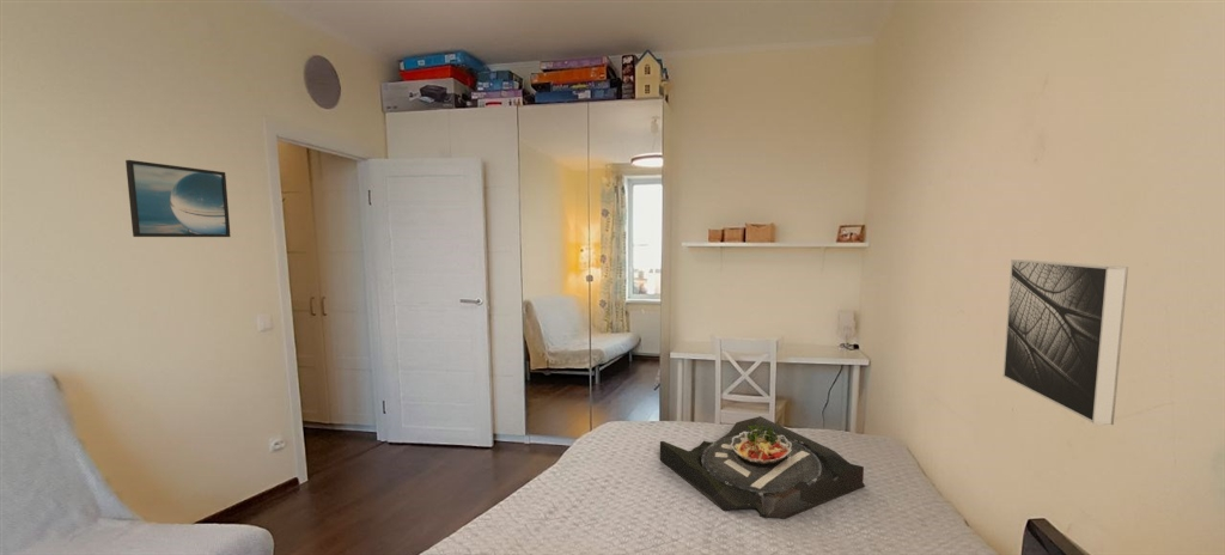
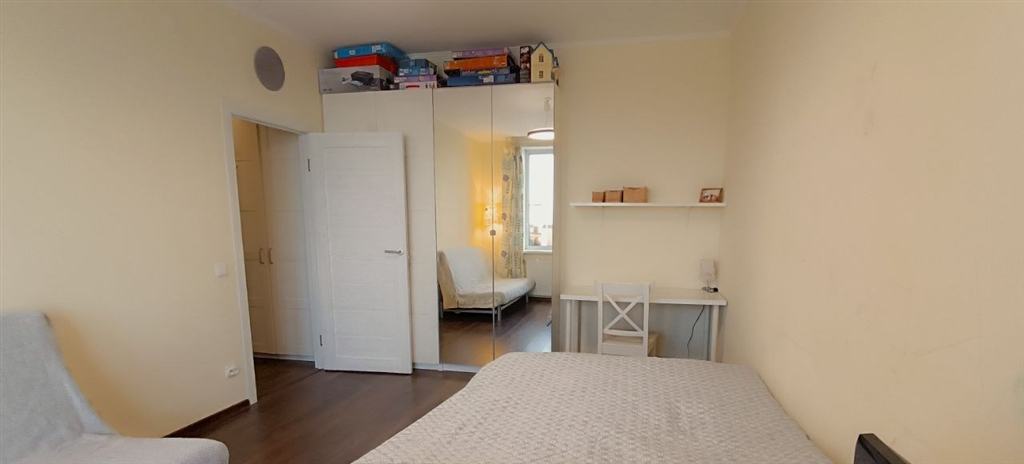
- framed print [1002,258,1129,426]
- serving tray [659,415,866,520]
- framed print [124,159,232,238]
